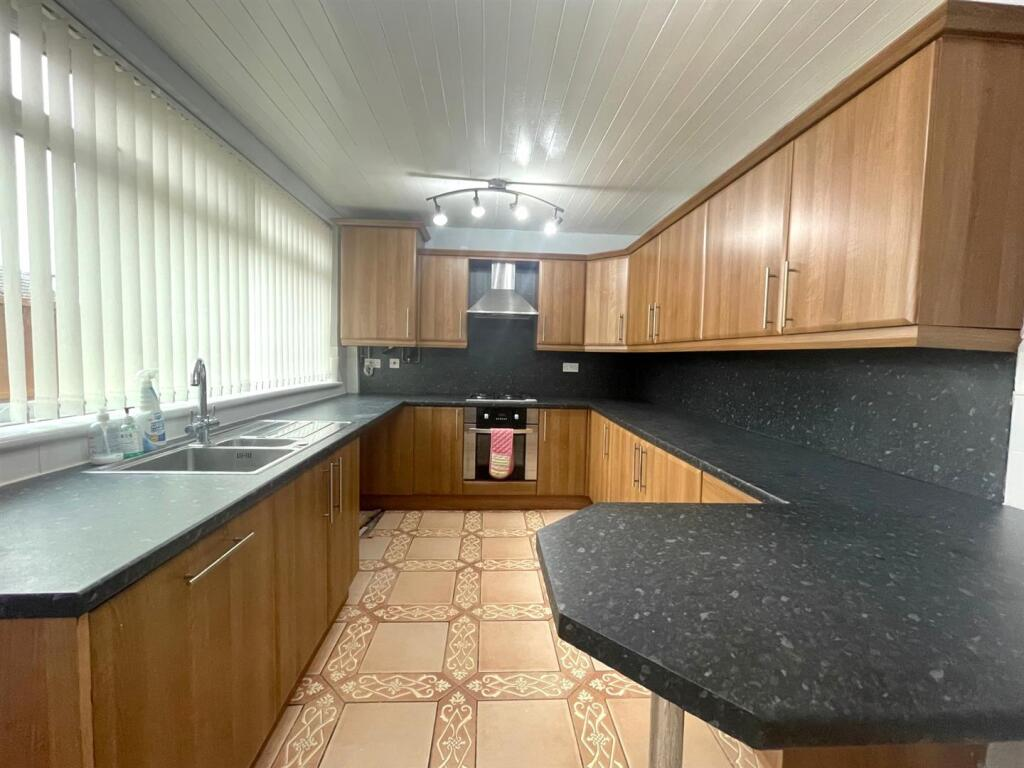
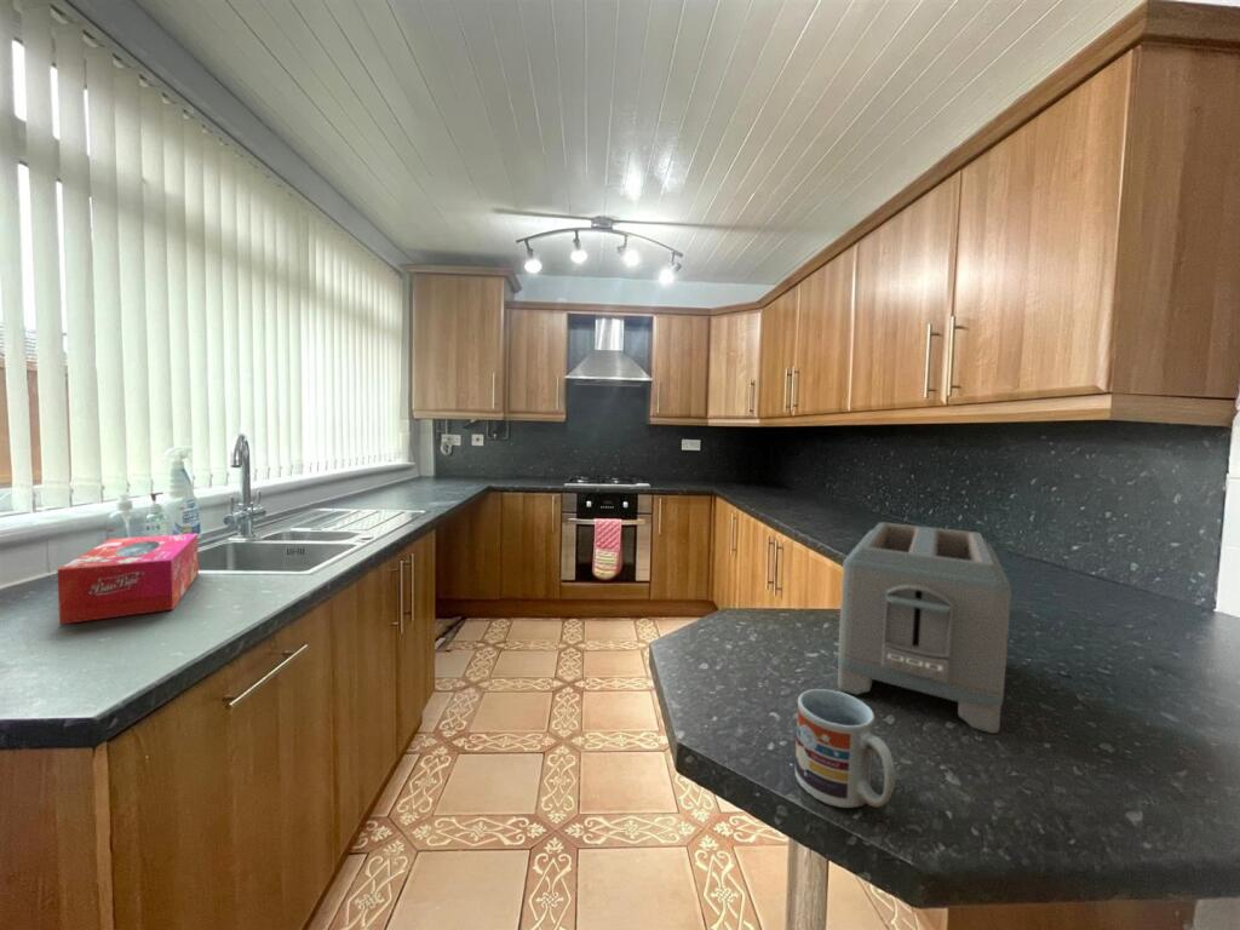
+ tissue box [56,532,200,626]
+ toaster [837,521,1012,735]
+ cup [793,688,896,809]
